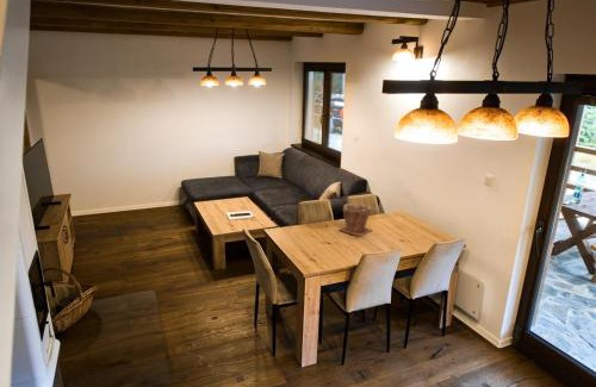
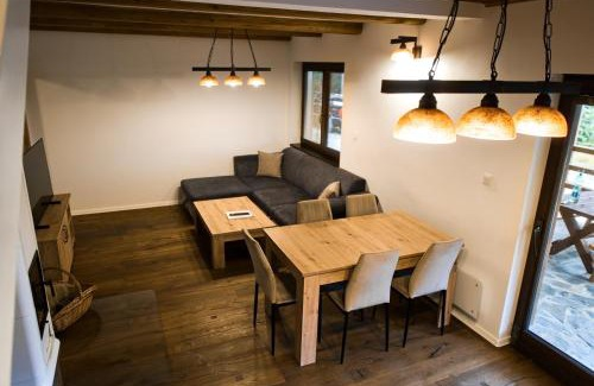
- plant pot [339,202,373,237]
